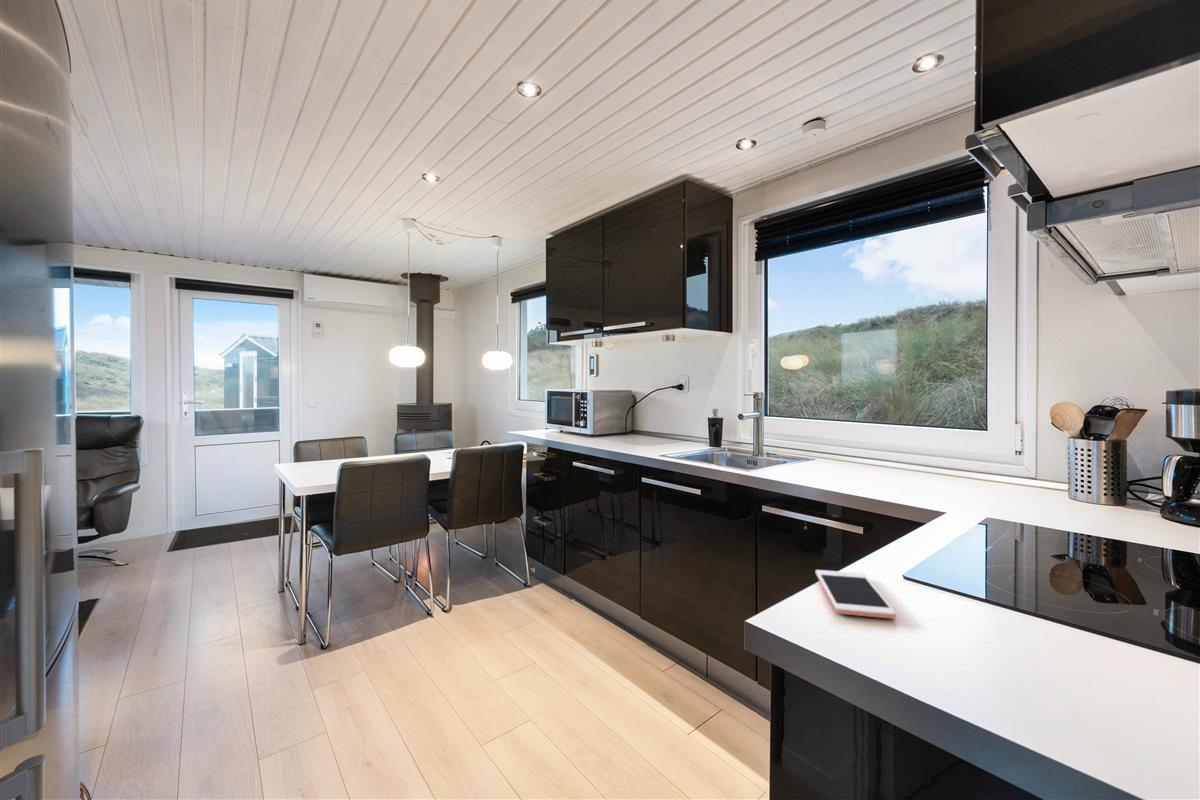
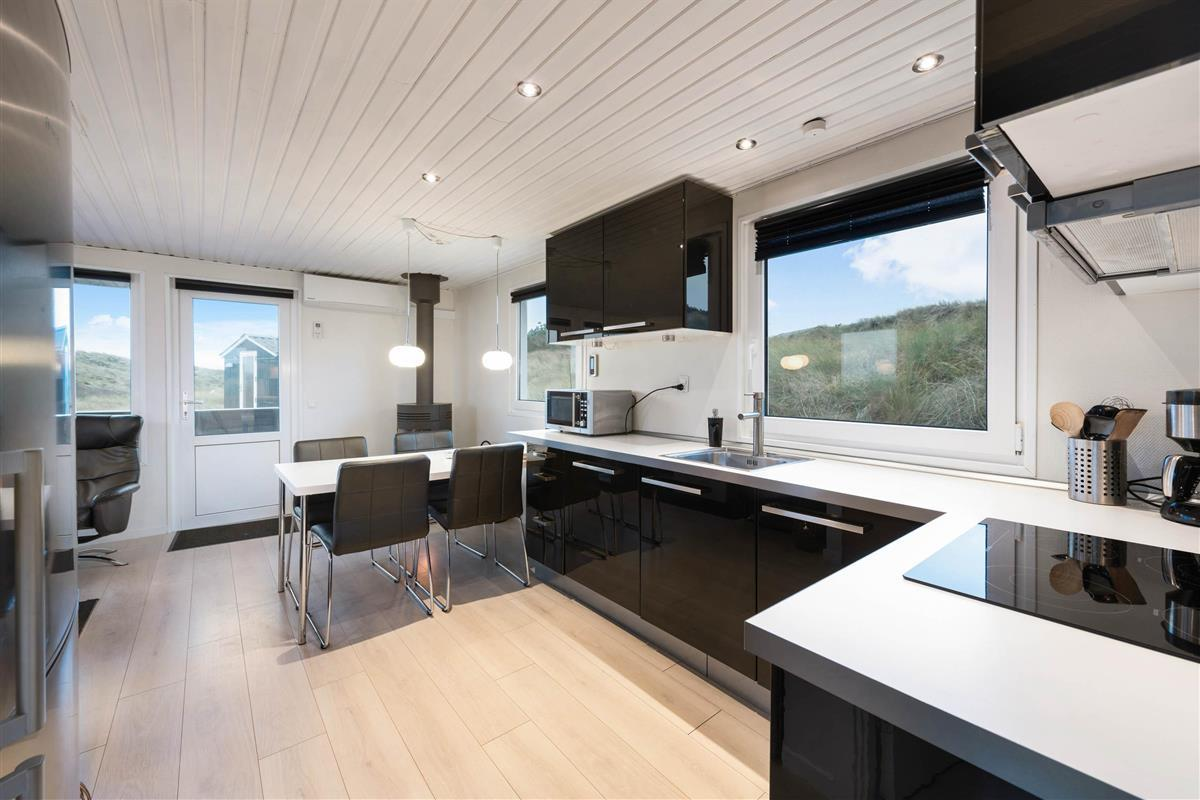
- cell phone [815,569,897,620]
